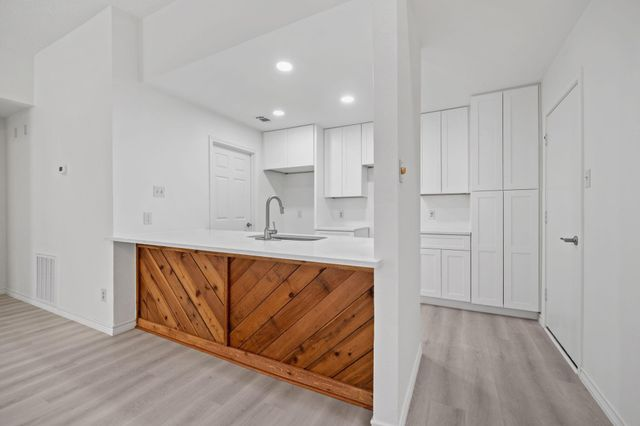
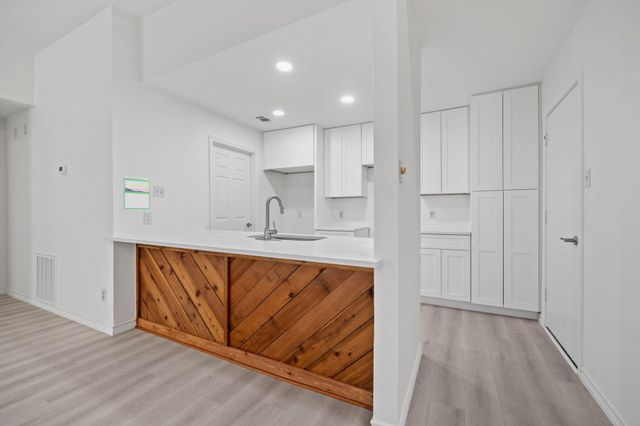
+ calendar [123,176,151,210]
